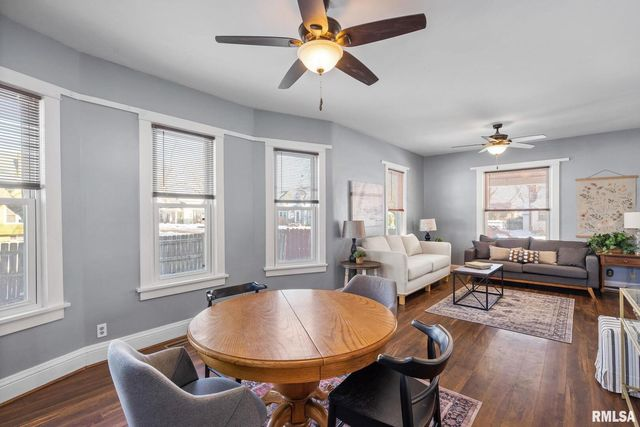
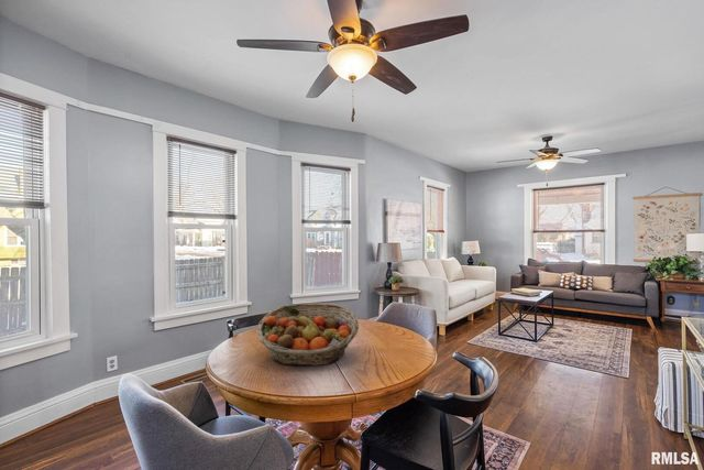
+ fruit basket [255,302,360,367]
